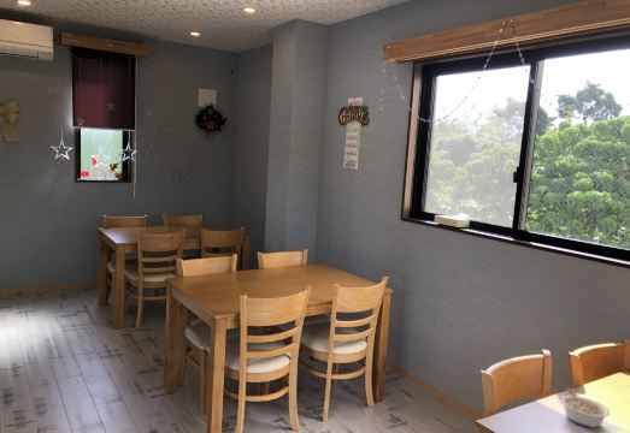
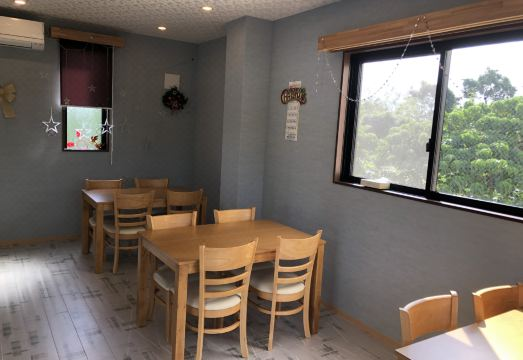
- legume [560,387,611,428]
